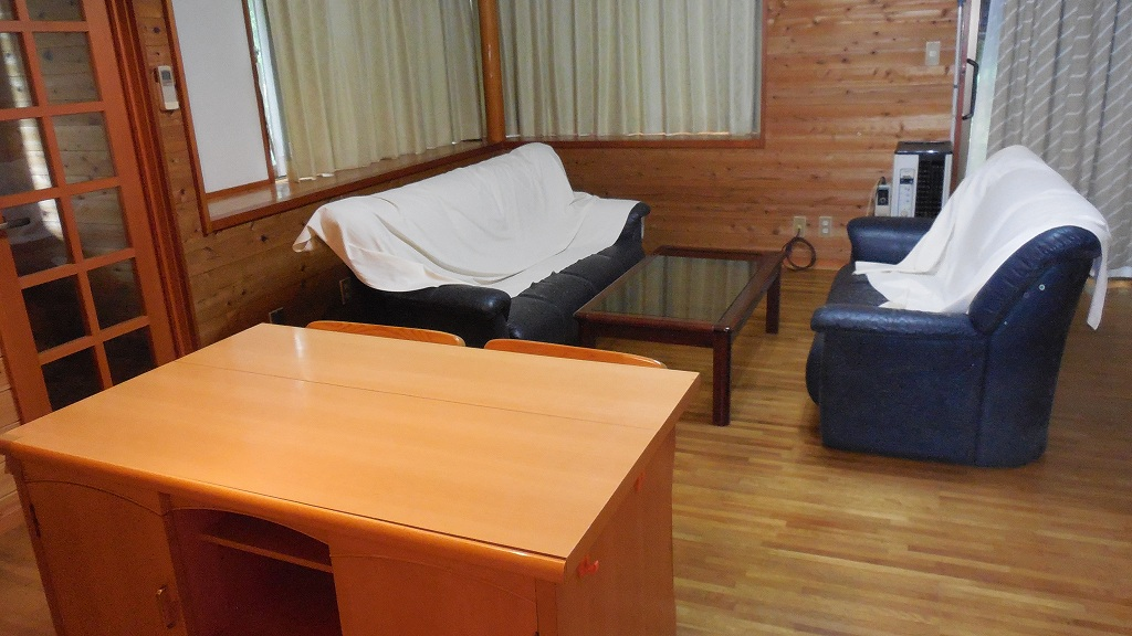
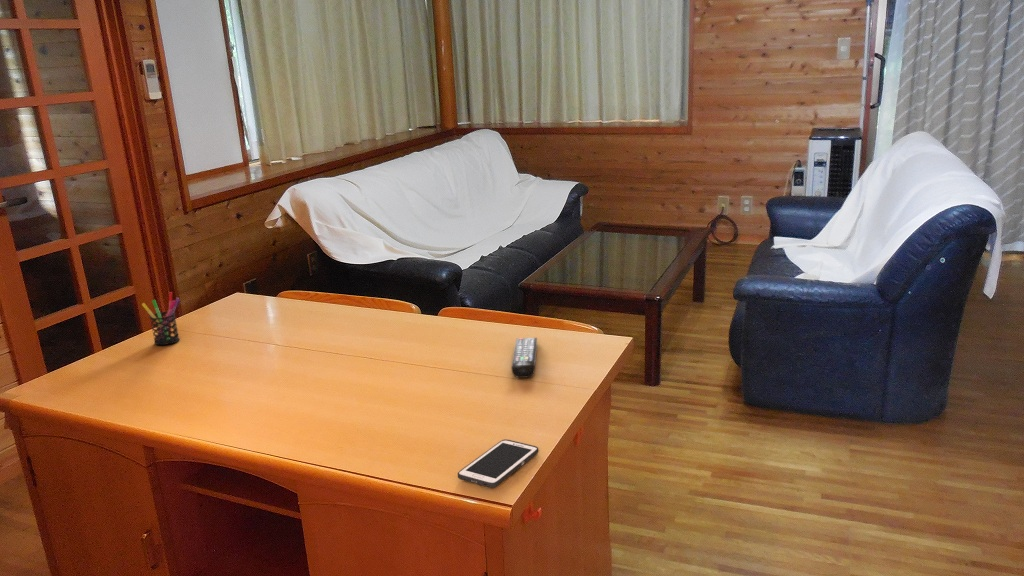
+ cell phone [457,438,539,489]
+ remote control [511,337,538,379]
+ pen holder [141,291,181,346]
